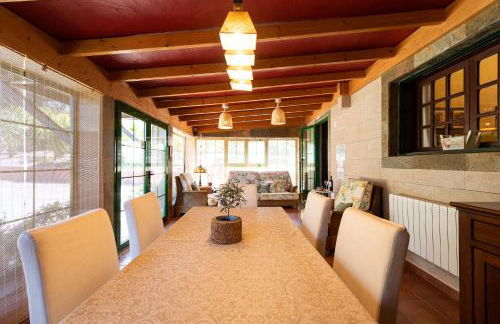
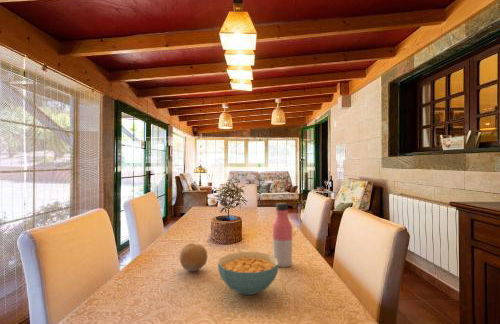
+ fruit [179,242,208,272]
+ water bottle [272,202,293,269]
+ cereal bowl [217,251,279,296]
